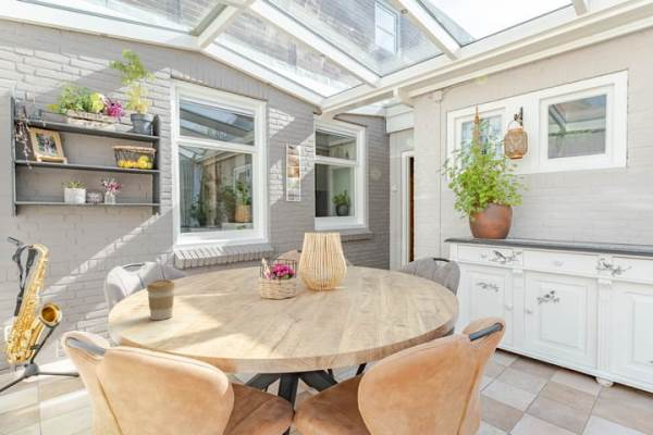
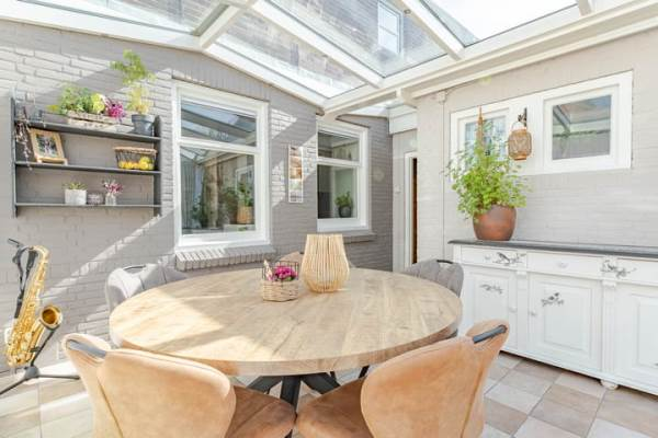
- coffee cup [146,278,176,321]
